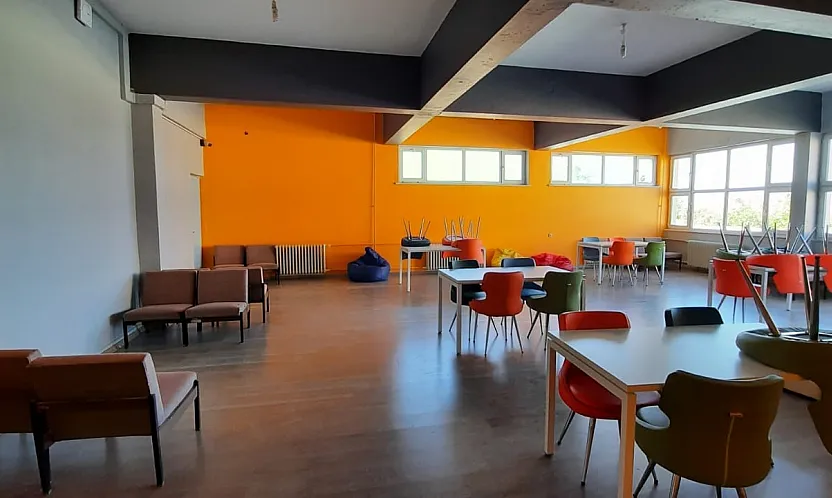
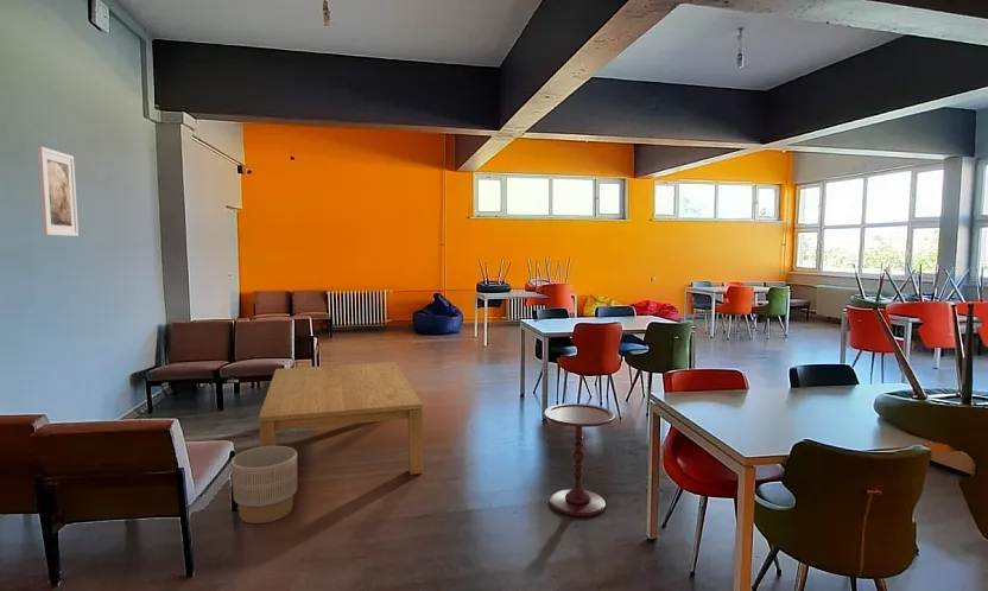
+ planter [230,445,298,525]
+ coffee table [258,361,424,476]
+ side table [543,402,616,517]
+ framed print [36,145,80,237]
